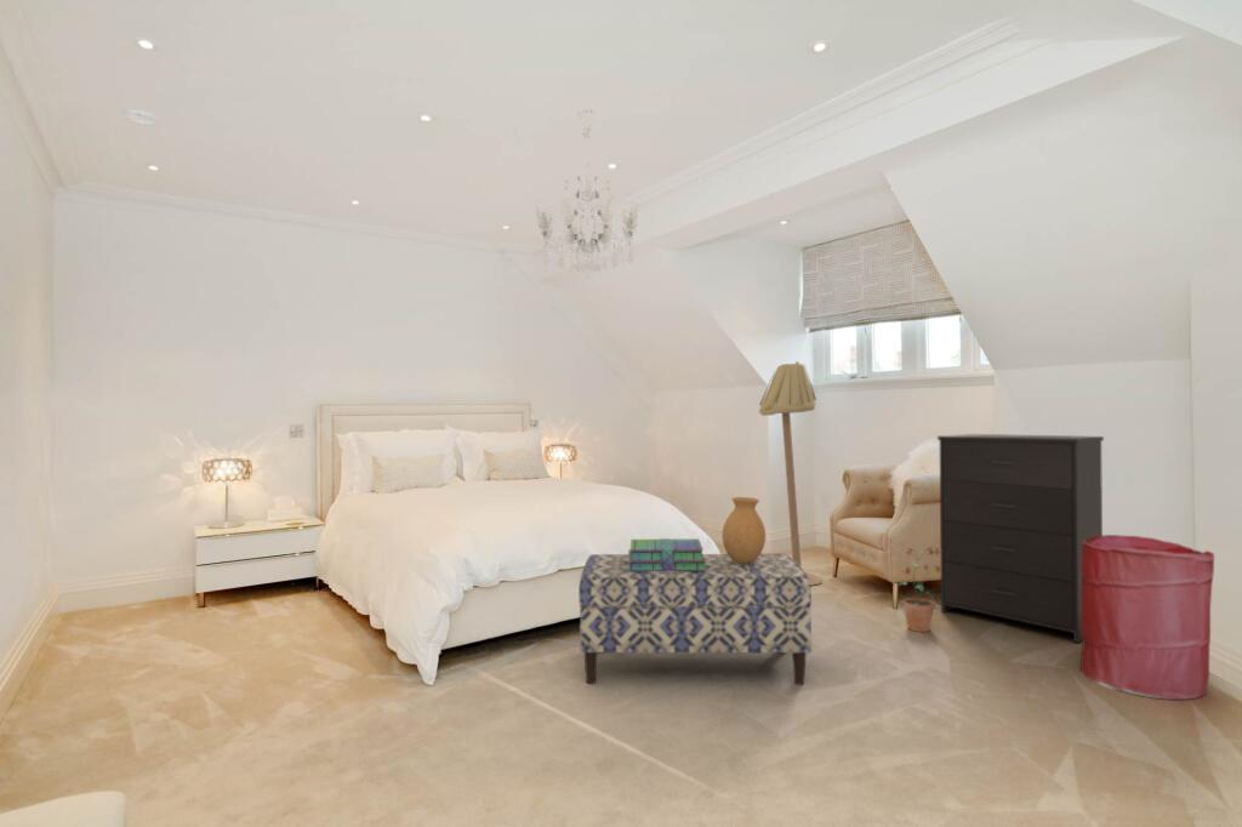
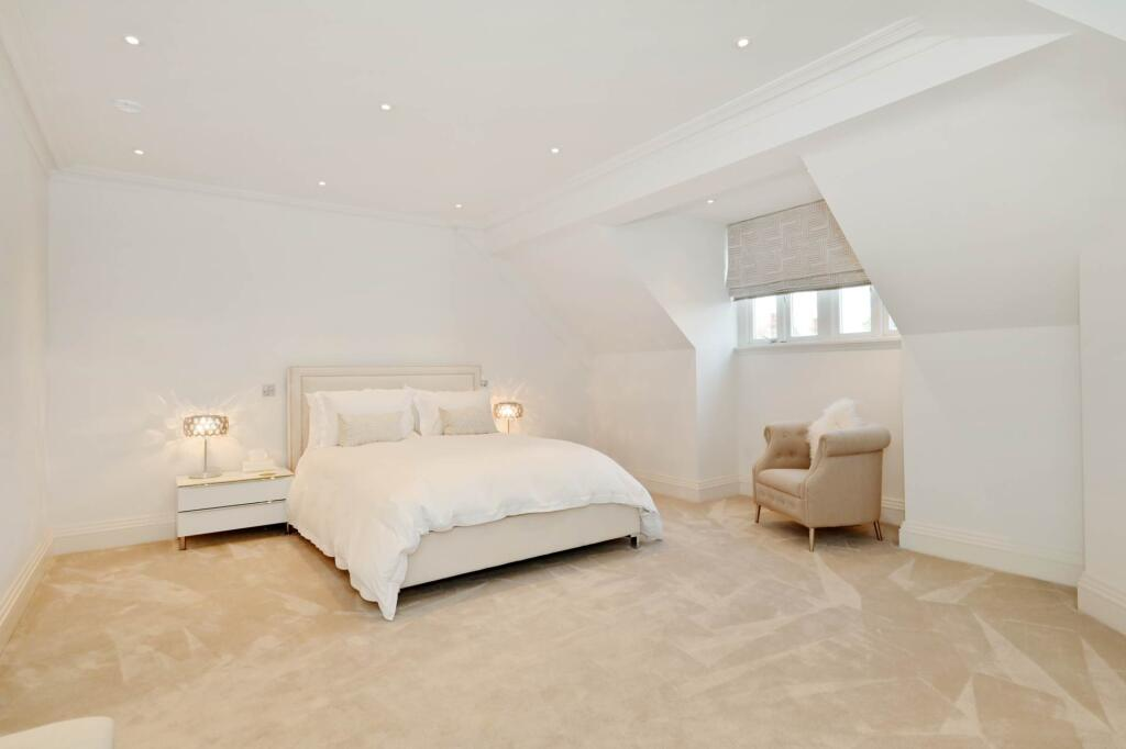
- potted plant [898,544,941,633]
- vase [720,496,767,564]
- stack of books [627,537,706,571]
- dresser [936,433,1105,644]
- bench [577,553,813,686]
- laundry hamper [1079,534,1215,701]
- floor lamp [758,360,824,587]
- chandelier [534,108,640,279]
